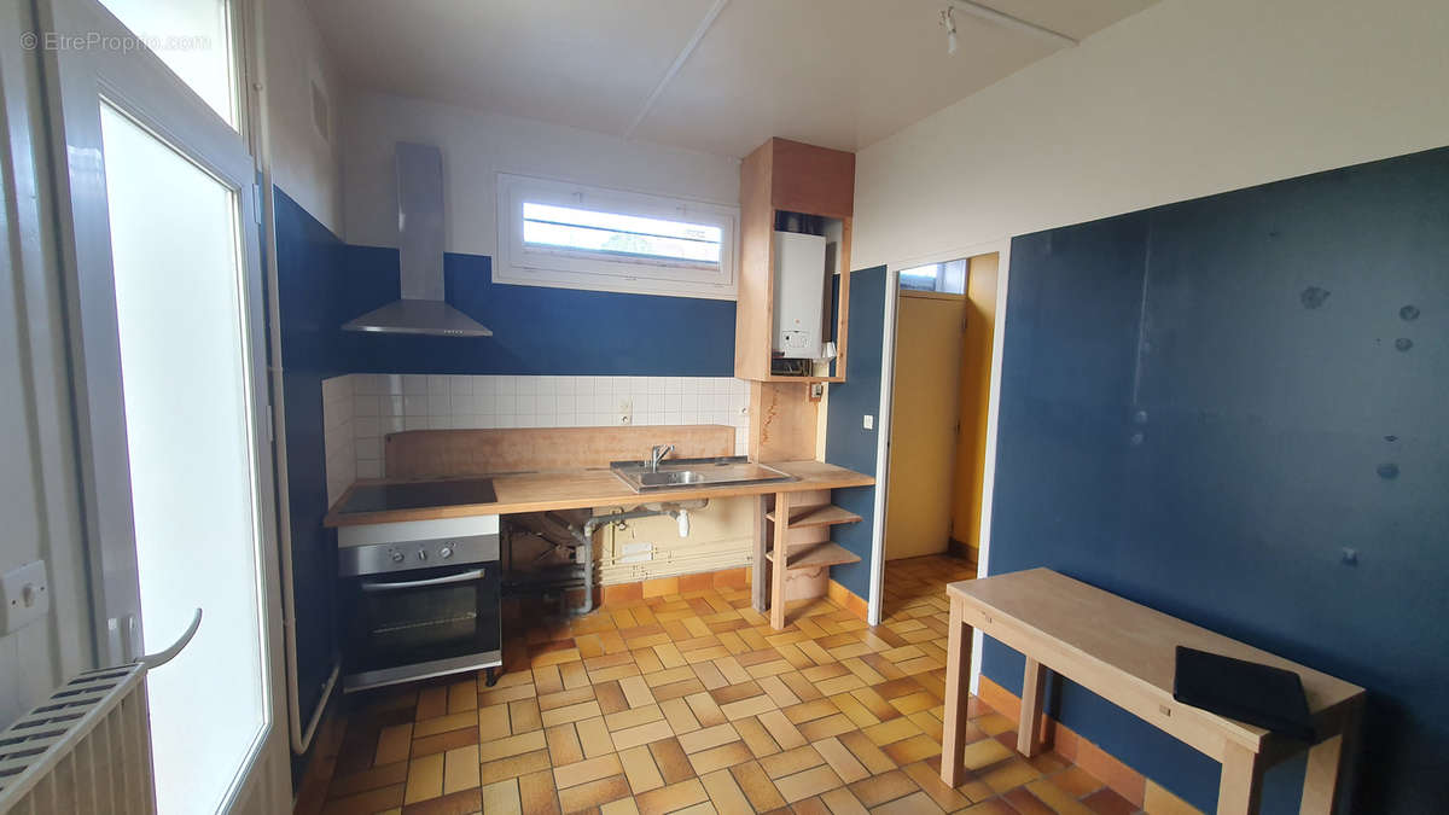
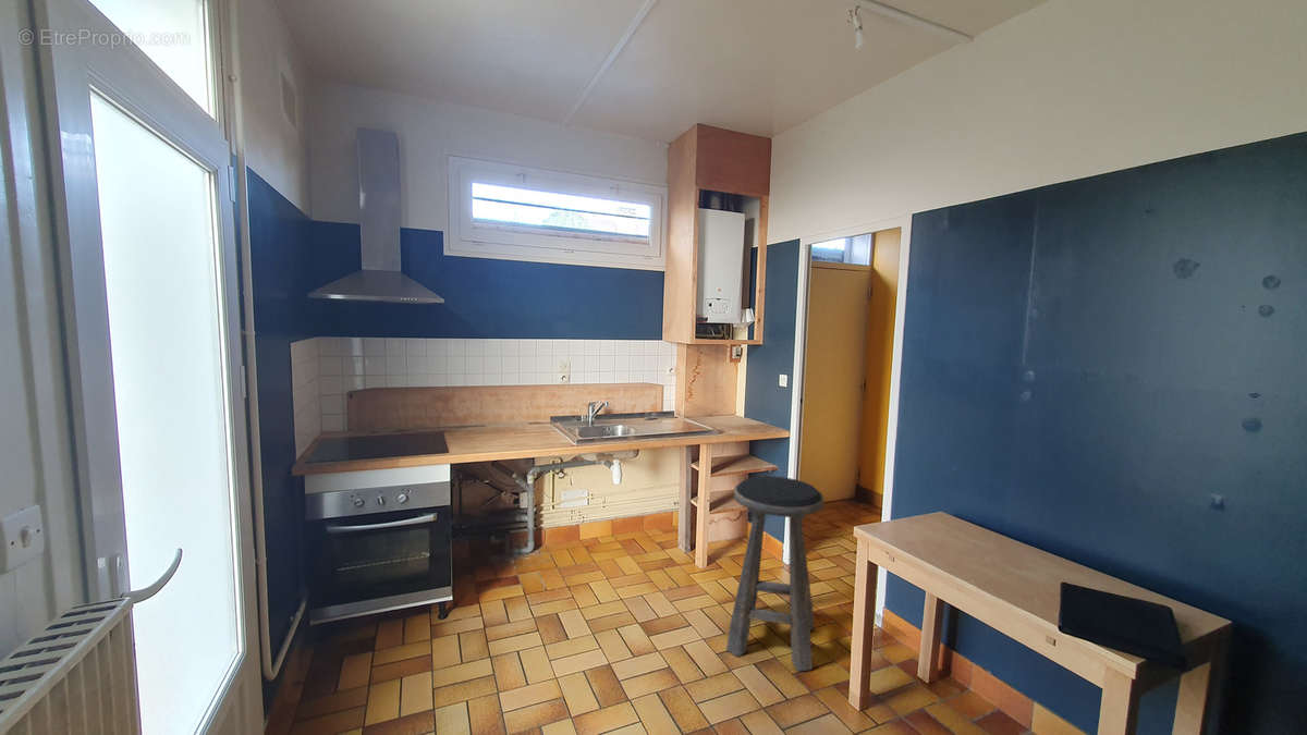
+ stool [725,475,826,672]
